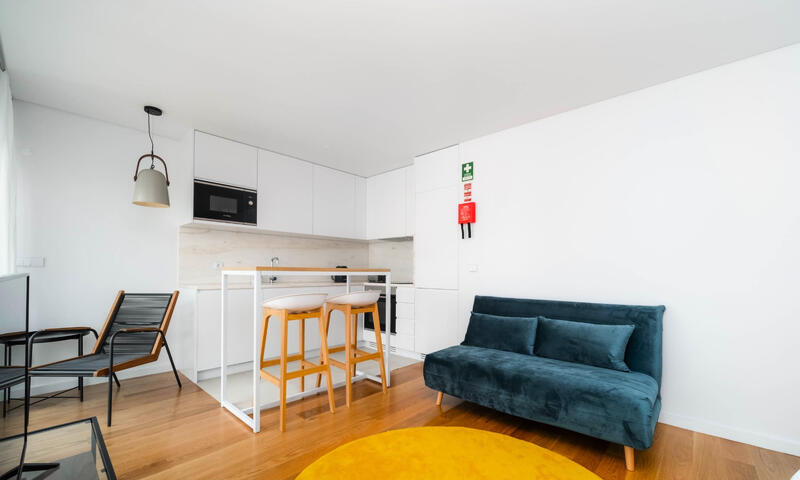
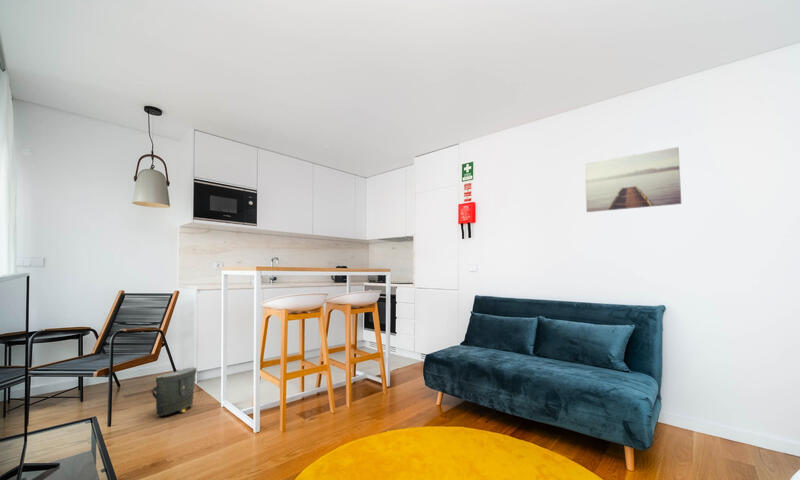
+ wall art [584,146,682,213]
+ bag [150,366,198,417]
